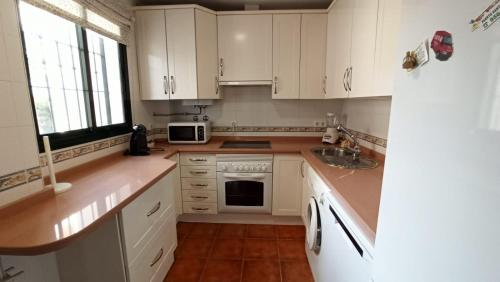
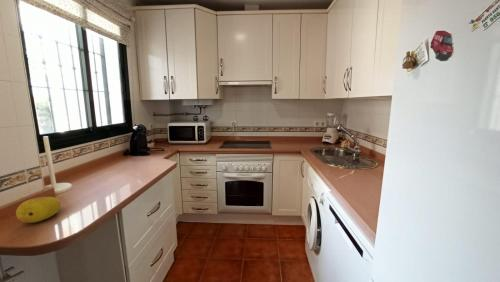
+ fruit [15,196,62,224]
